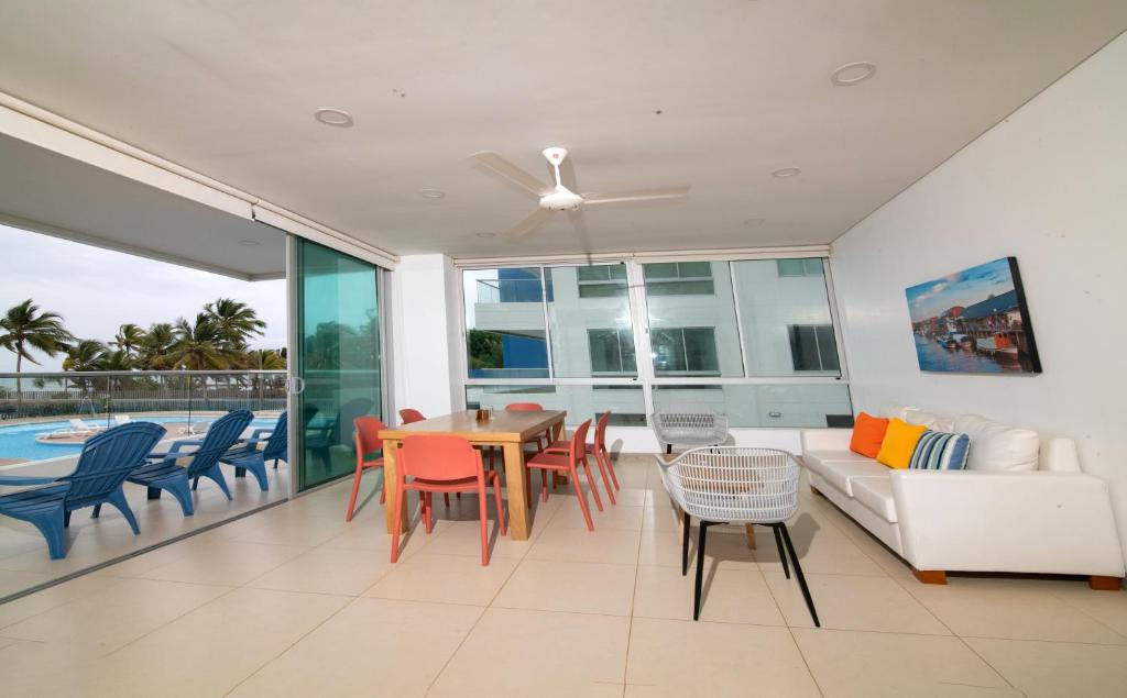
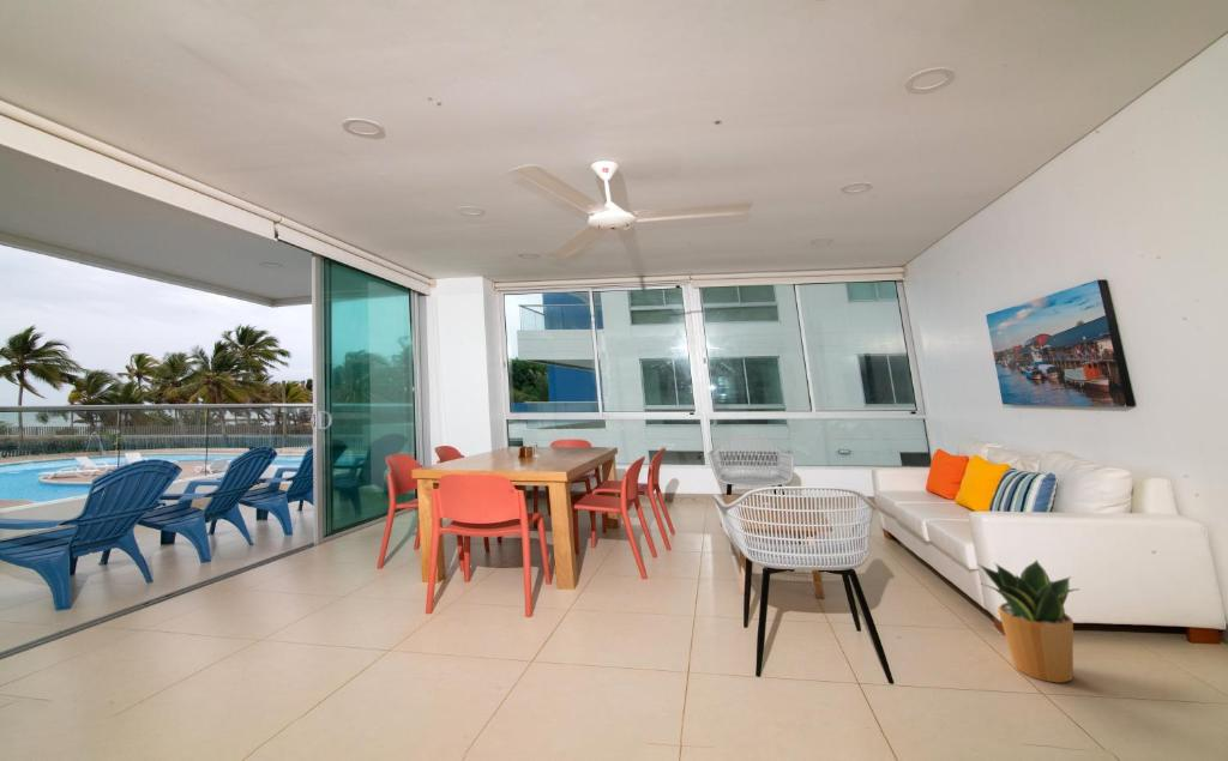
+ potted plant [977,558,1078,684]
